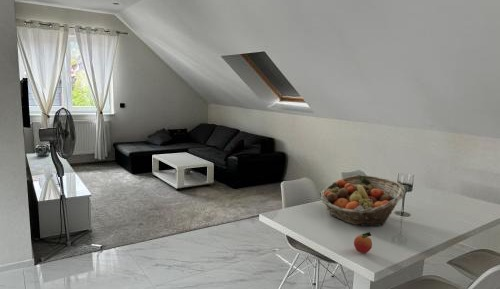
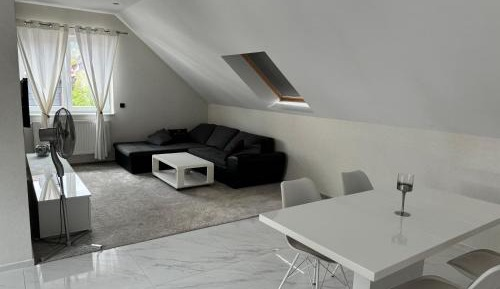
- fruit basket [320,174,406,227]
- fruit [353,231,373,254]
